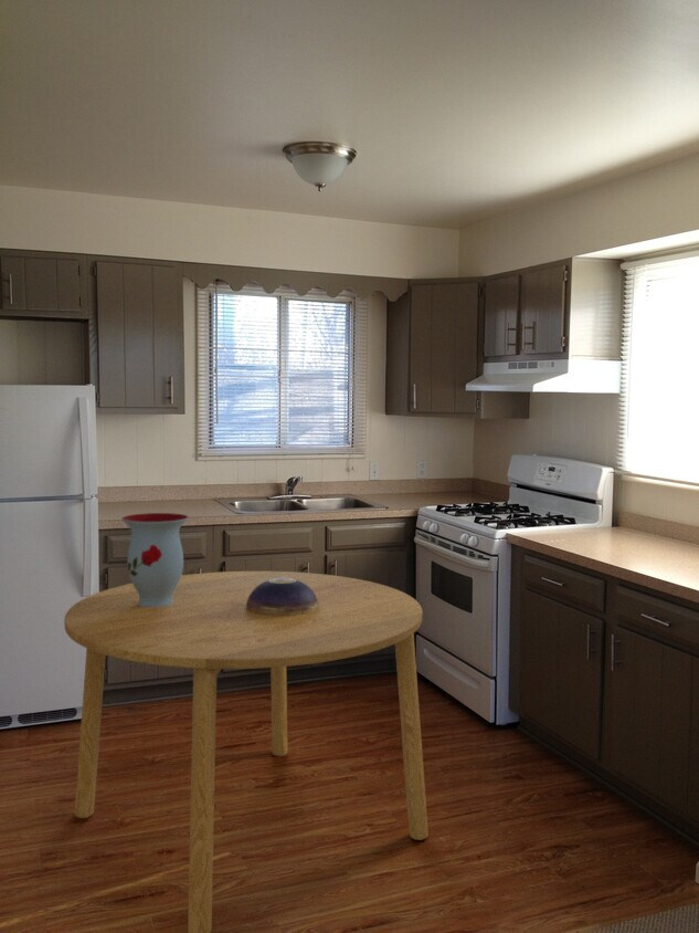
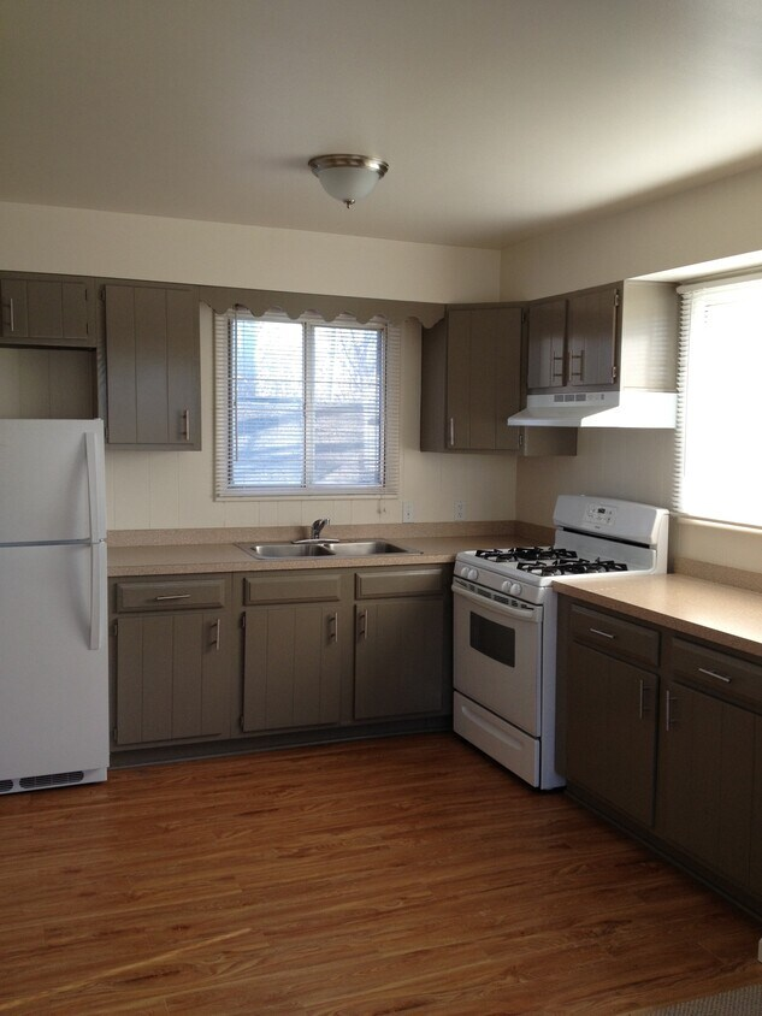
- decorative bowl [246,577,319,616]
- vase [120,512,190,607]
- dining table [63,570,430,933]
